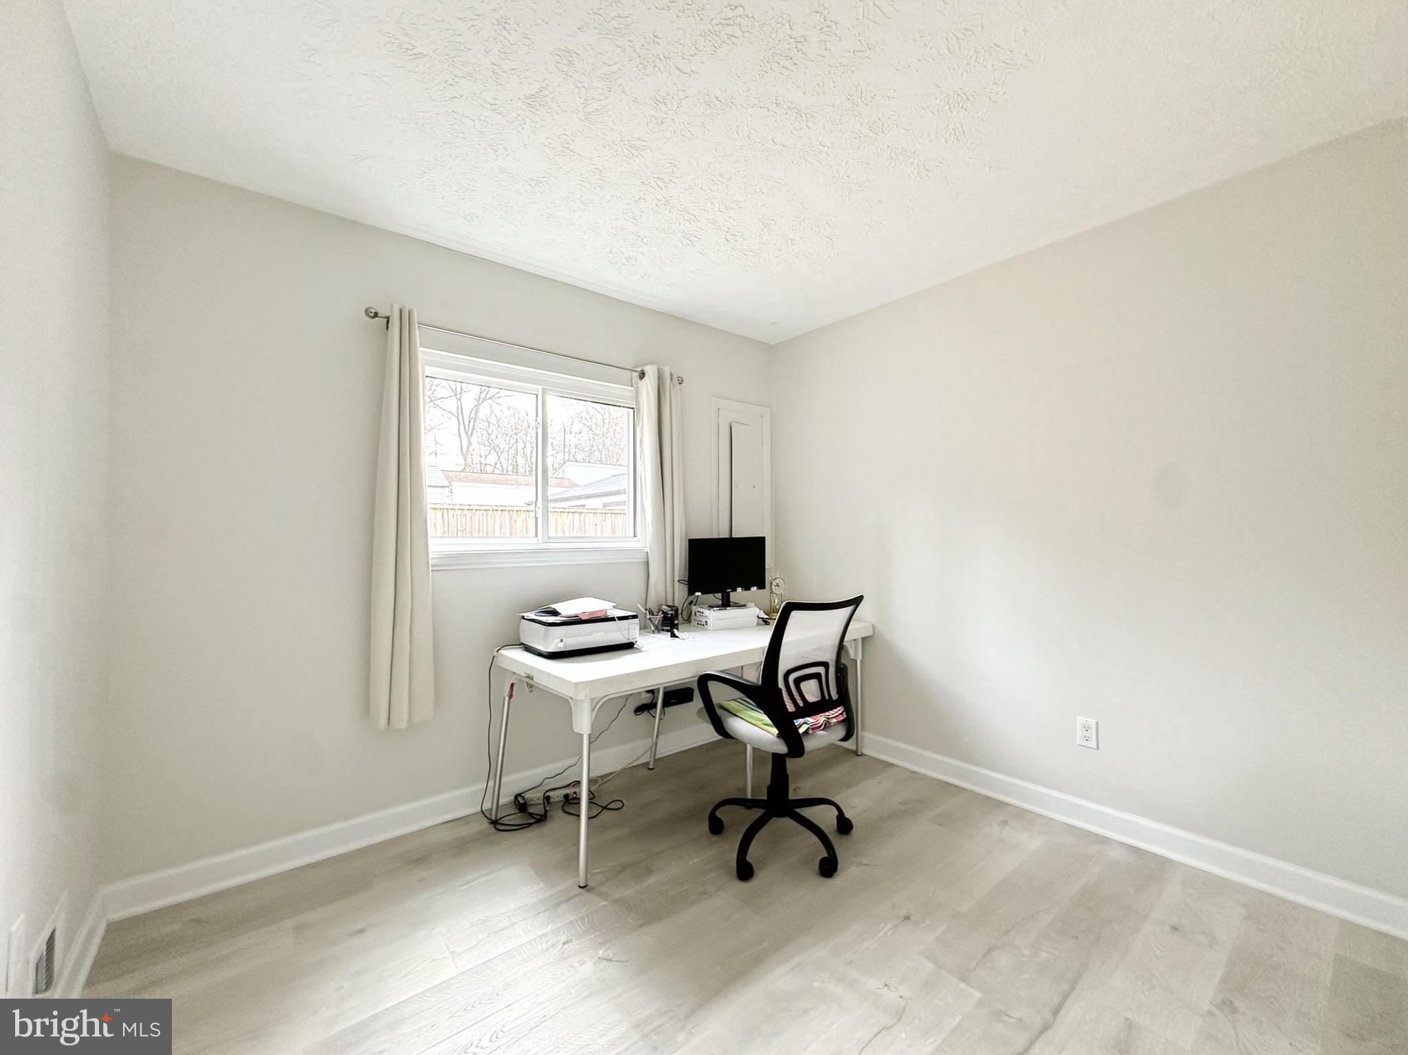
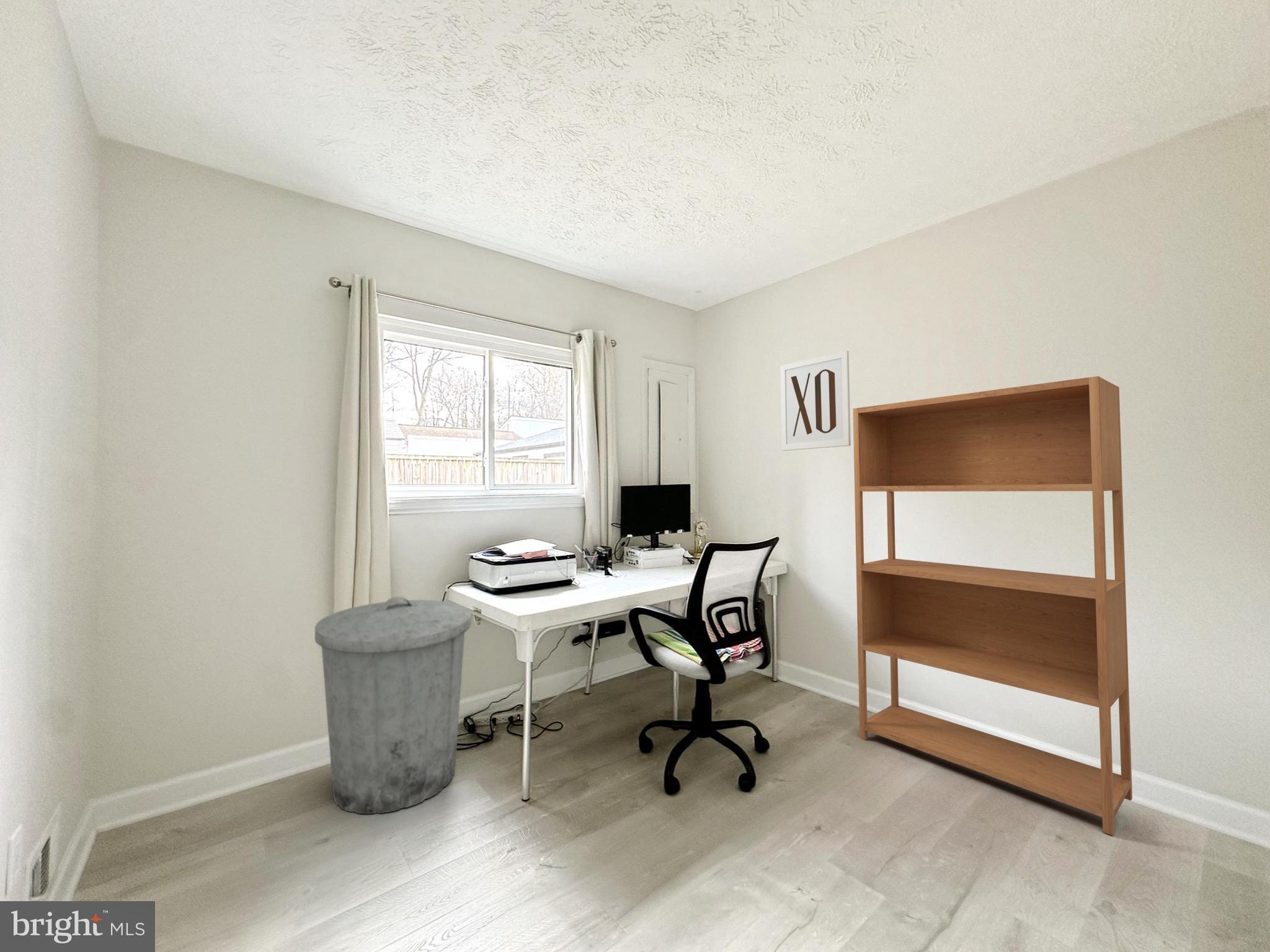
+ wall art [780,350,851,451]
+ trash can [314,596,472,814]
+ bookshelf [853,376,1133,836]
